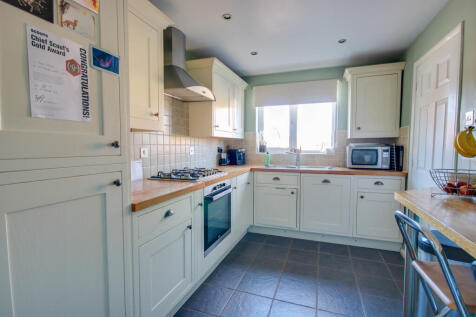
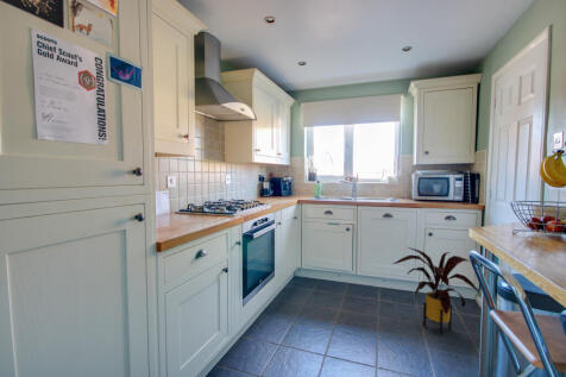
+ house plant [391,246,480,335]
